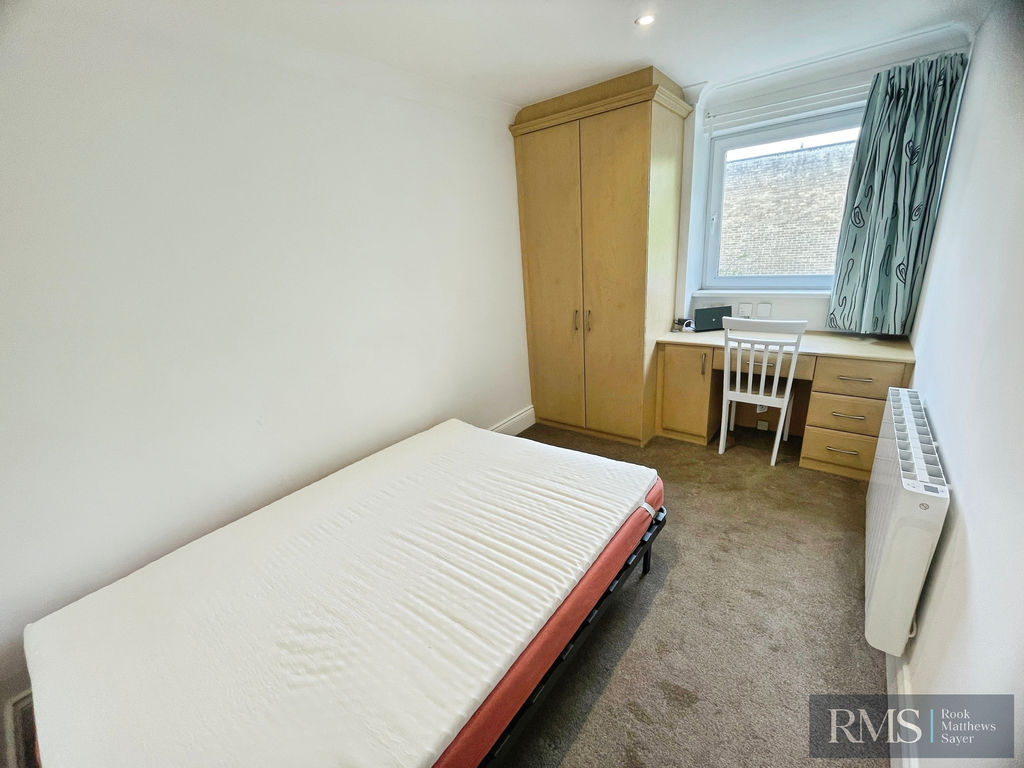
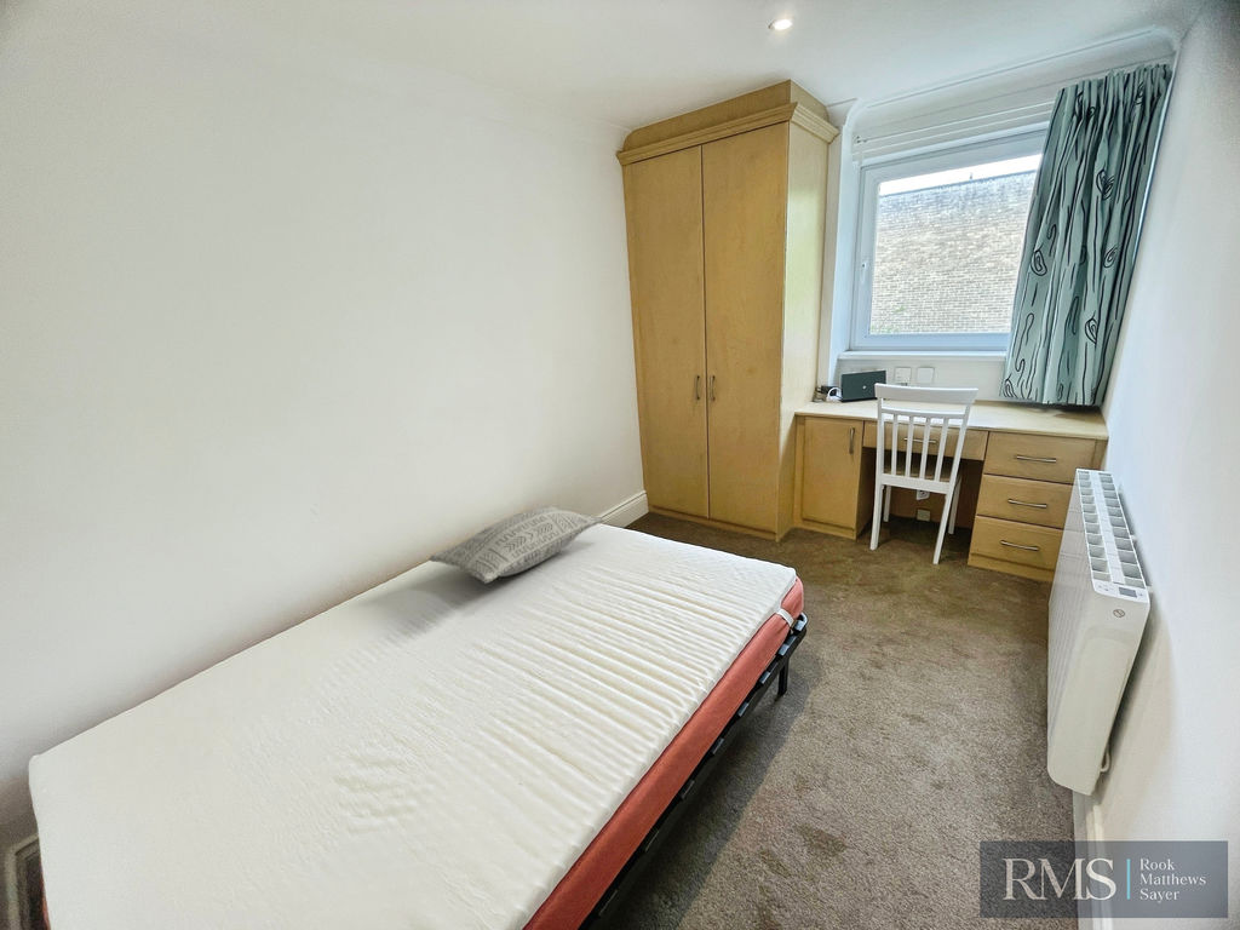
+ pillow [429,505,605,585]
